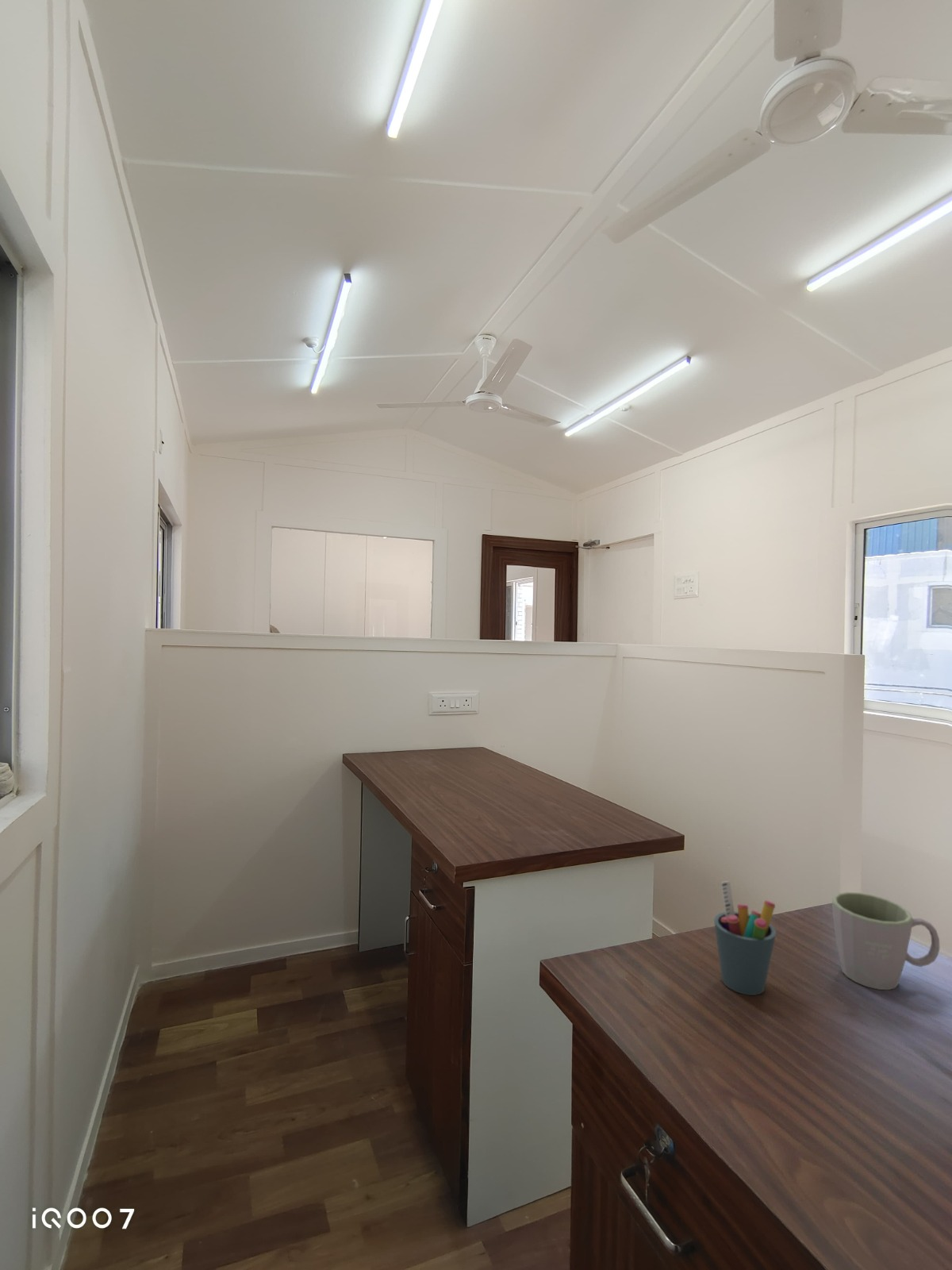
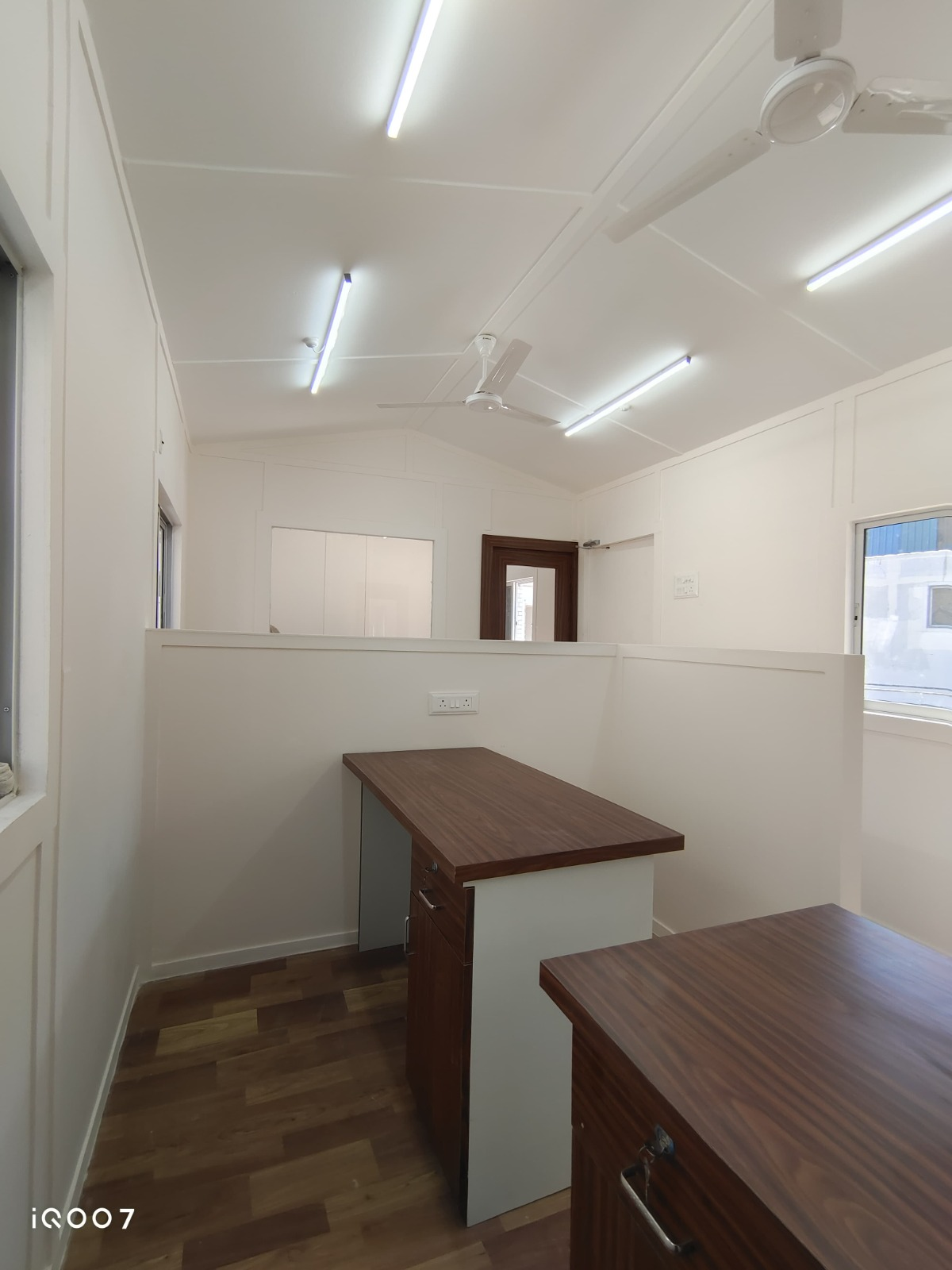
- pen holder [713,880,777,996]
- mug [831,891,941,991]
